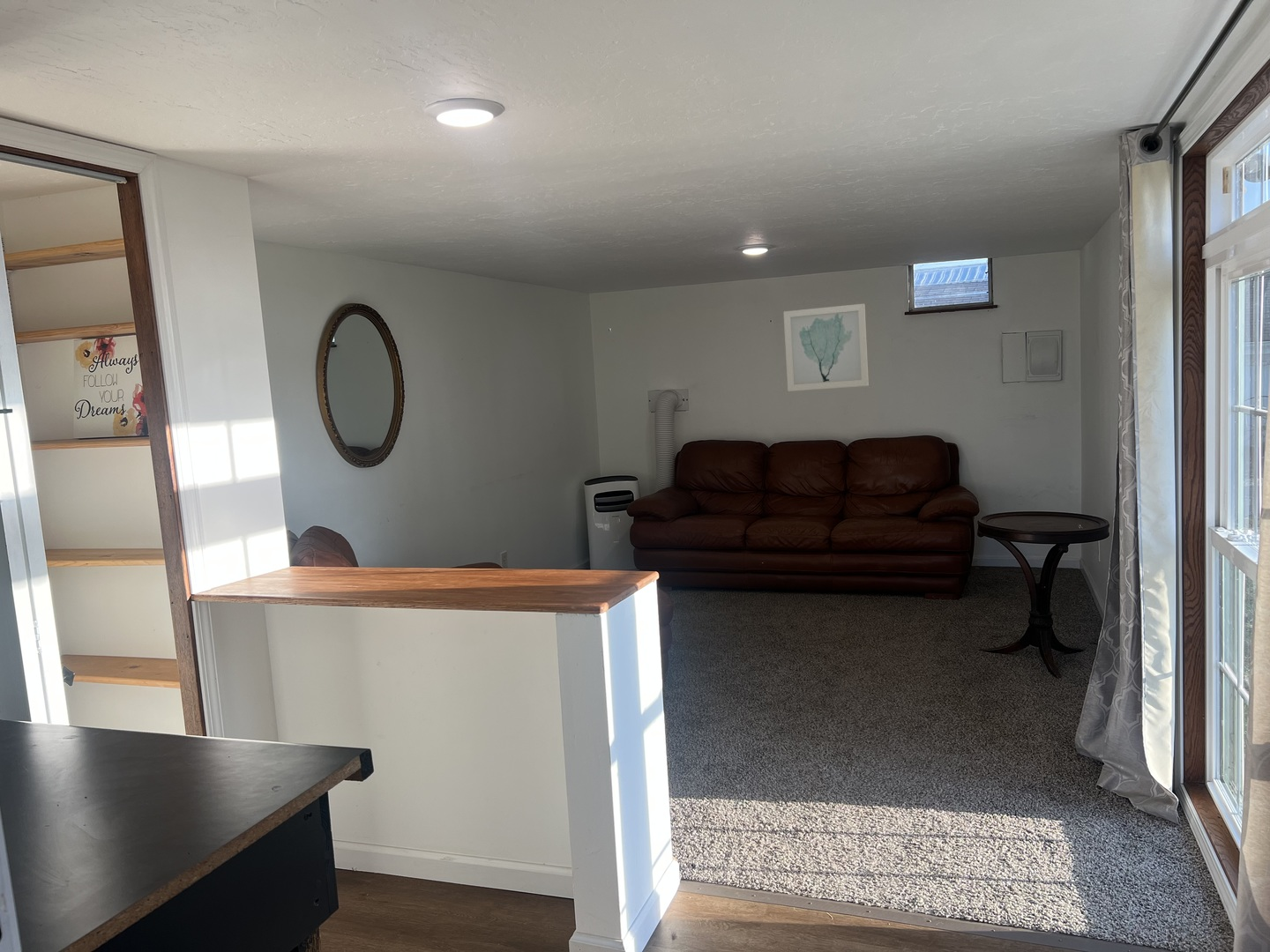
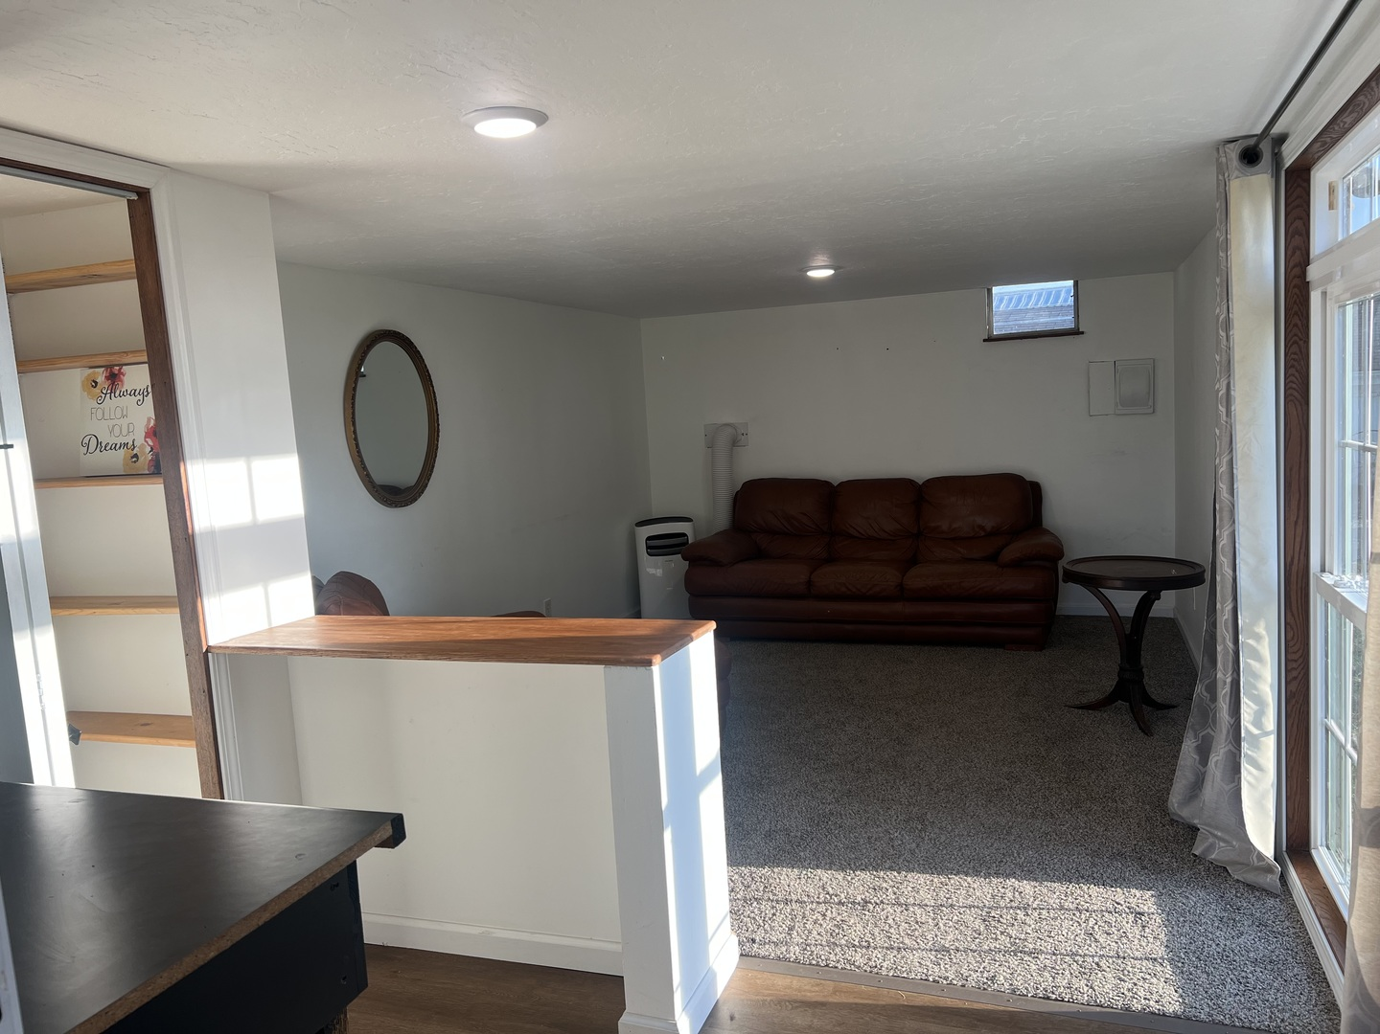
- wall art [782,302,870,392]
